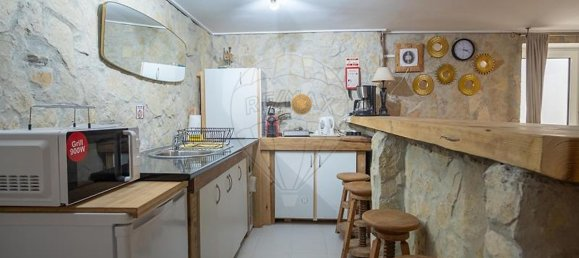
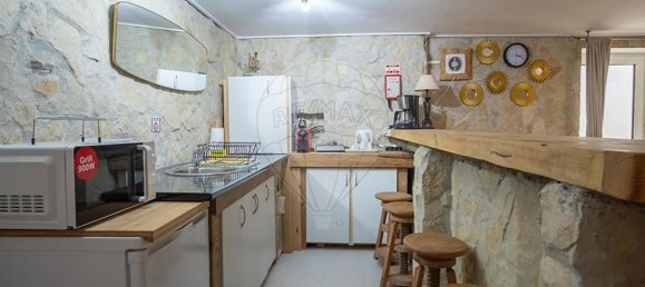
- decorative plate [290,93,313,116]
